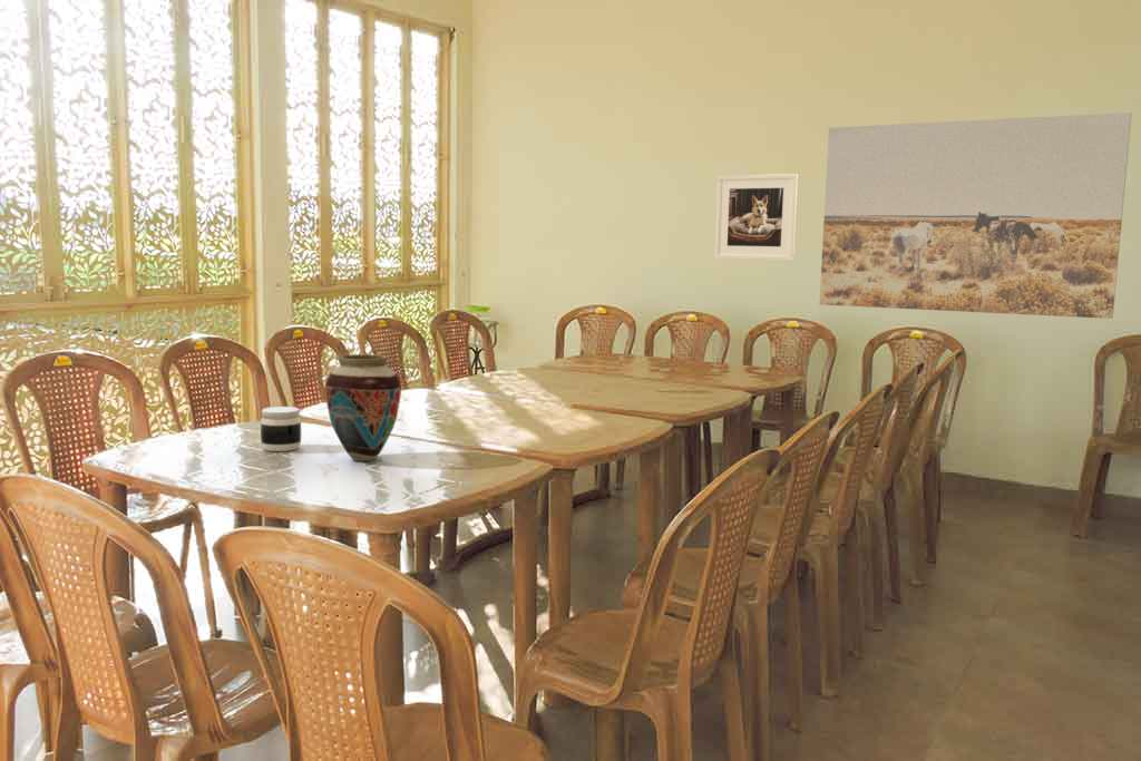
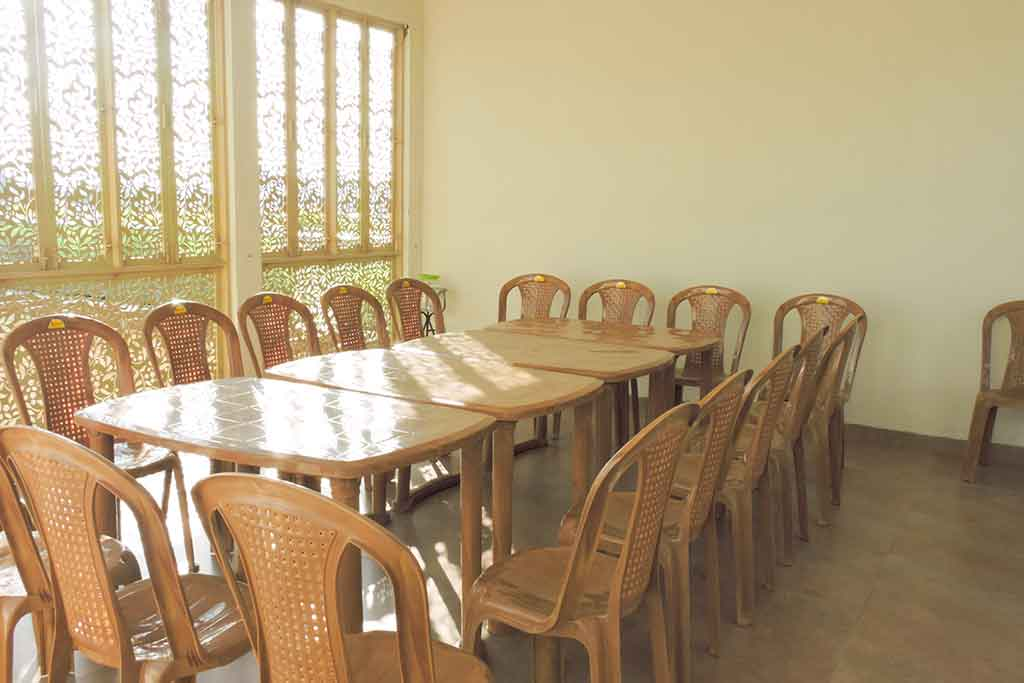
- wall art [818,111,1133,320]
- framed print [713,173,799,262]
- jar [260,406,302,452]
- vase [323,353,402,462]
